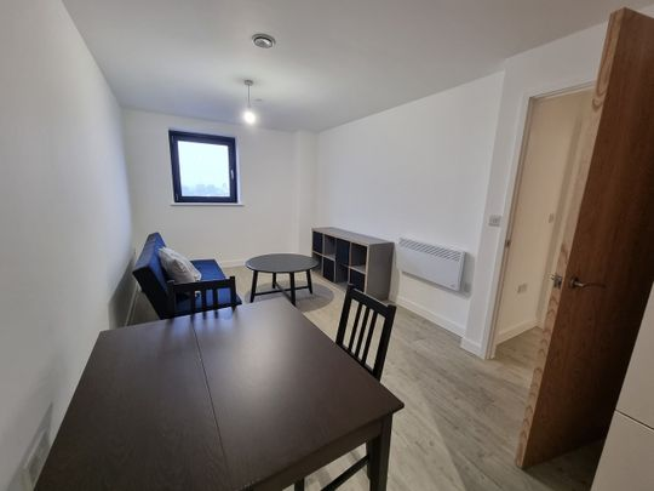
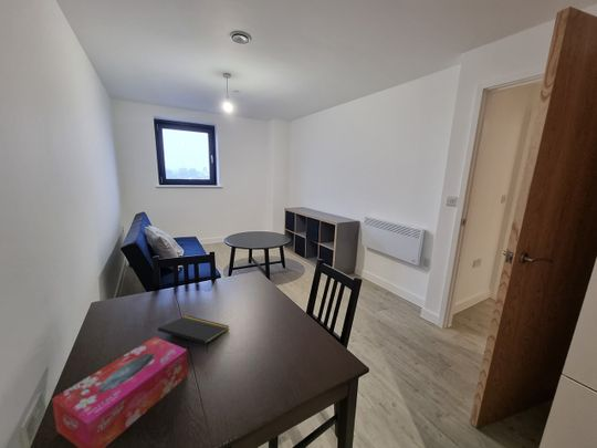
+ notepad [157,314,230,353]
+ tissue box [51,336,189,448]
